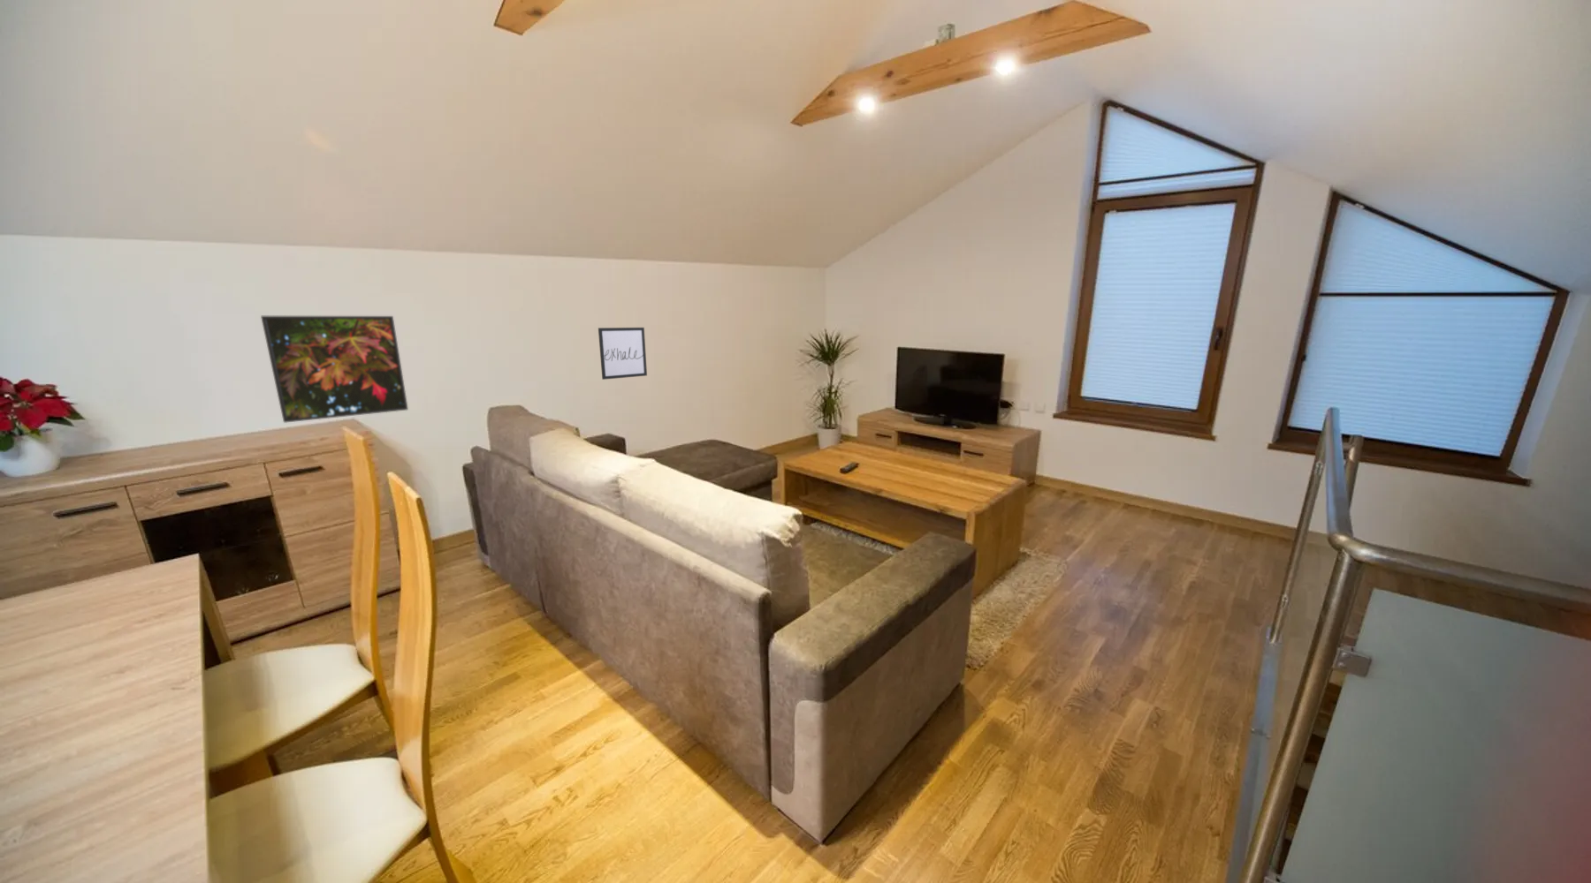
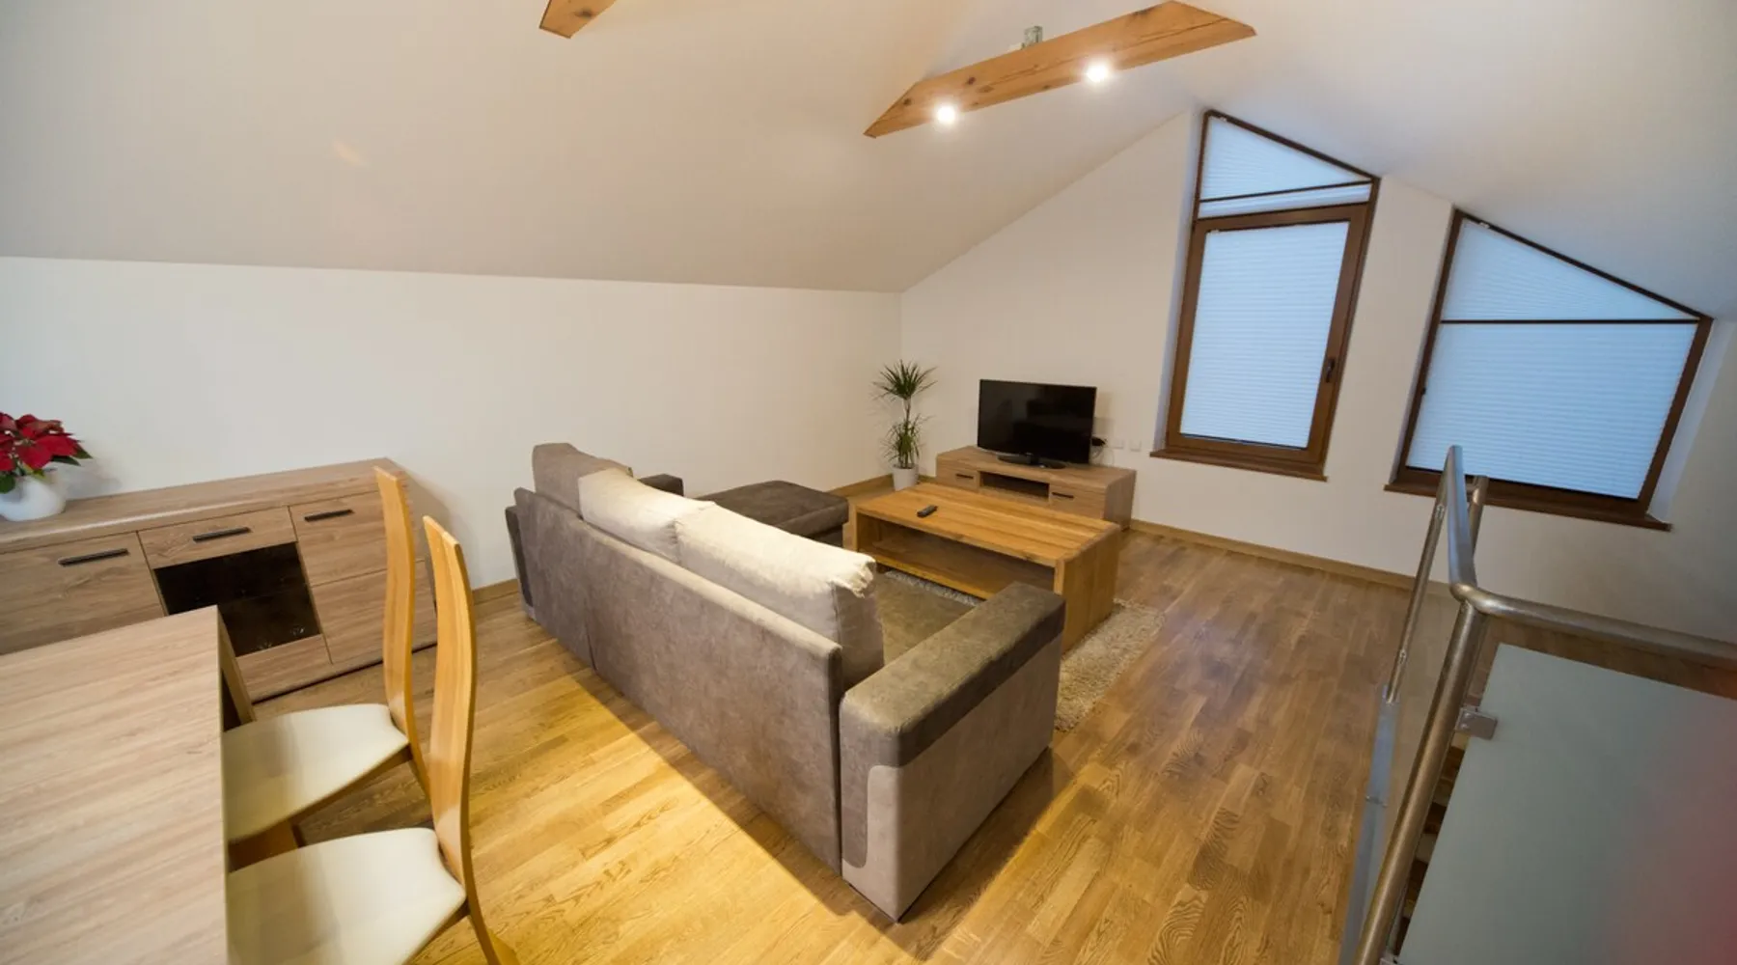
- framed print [260,315,409,424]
- wall art [597,326,648,381]
